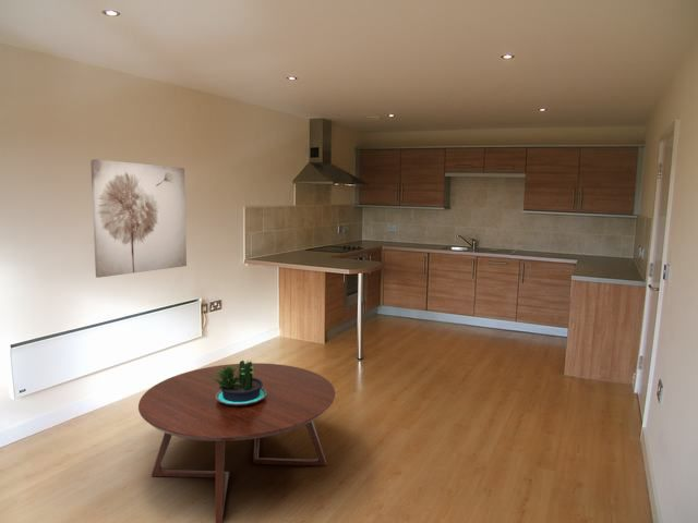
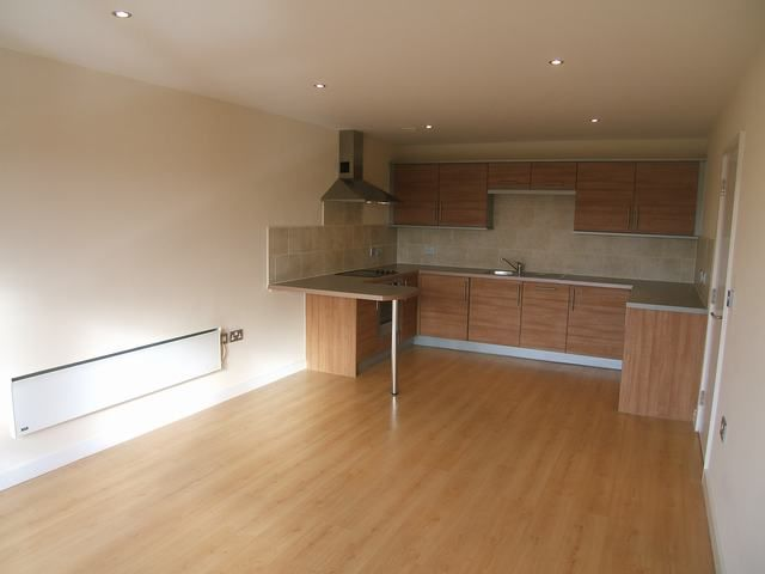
- coffee table [137,362,336,523]
- wall art [89,158,188,279]
- potted plant [206,360,267,405]
